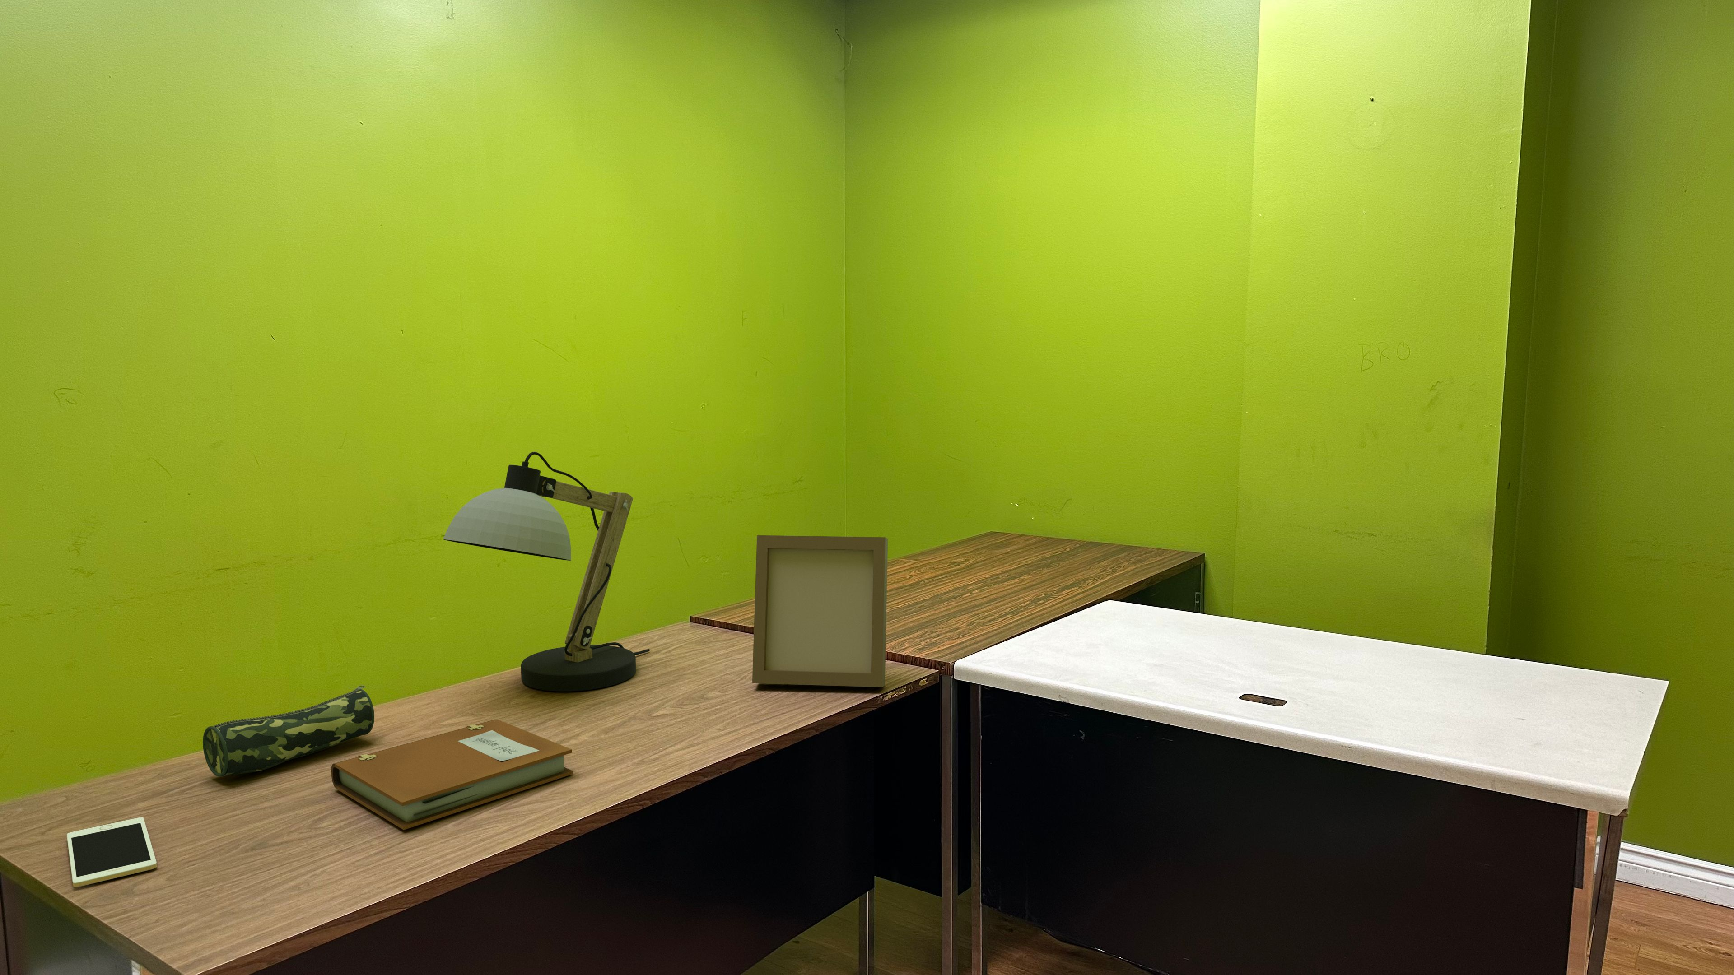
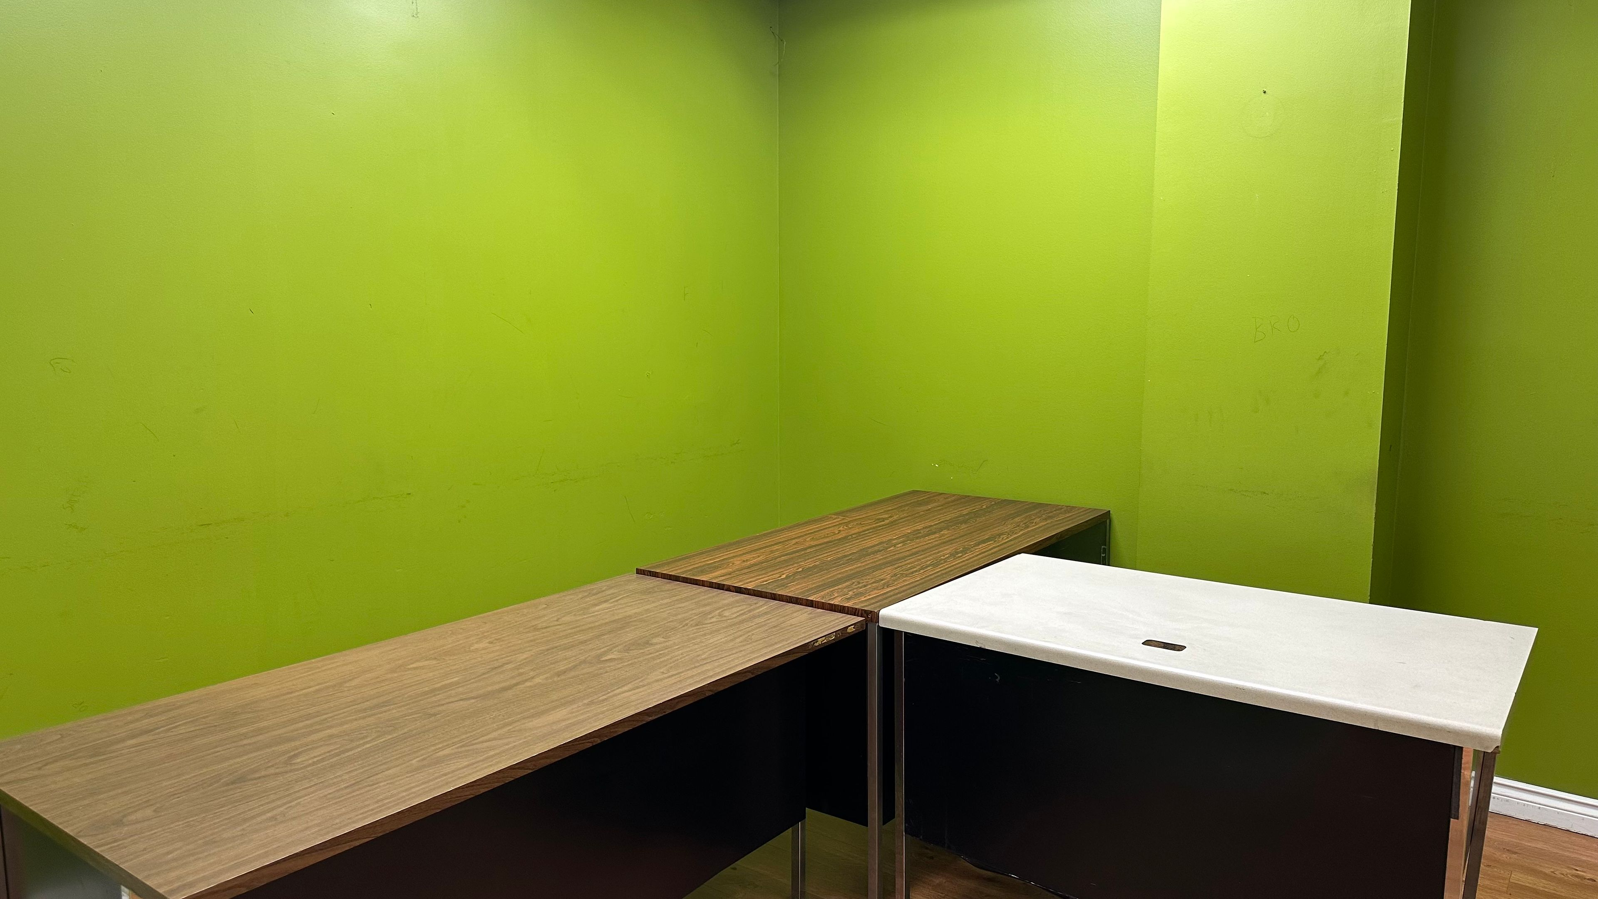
- notebook [331,719,574,831]
- desk lamp [443,451,650,692]
- pencil case [202,686,375,777]
- cell phone [67,817,157,887]
- photo frame [751,535,888,687]
